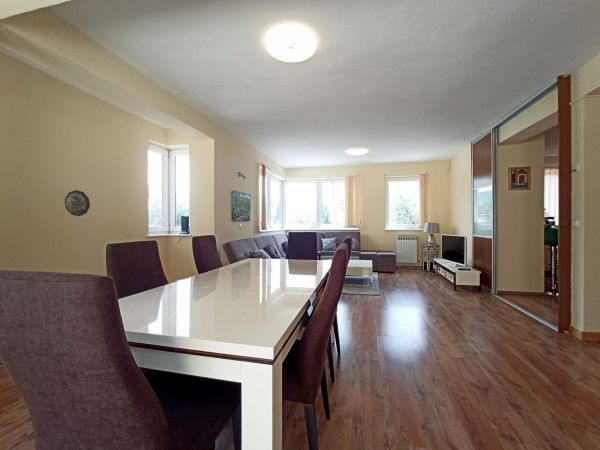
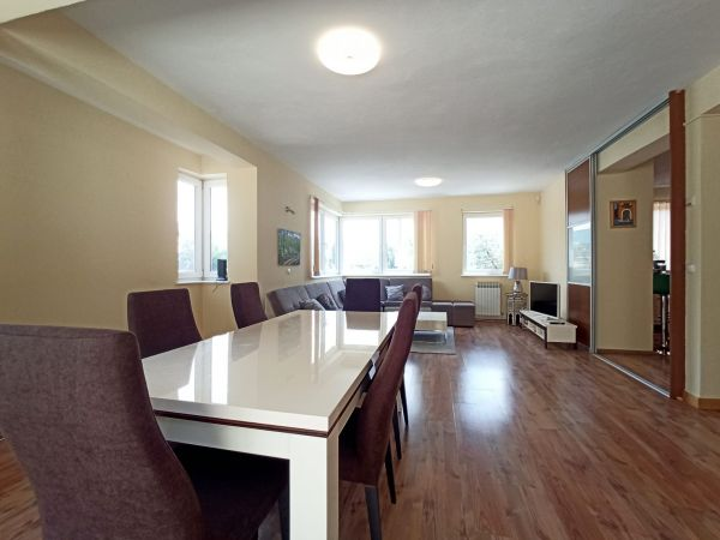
- decorative plate [64,189,91,217]
